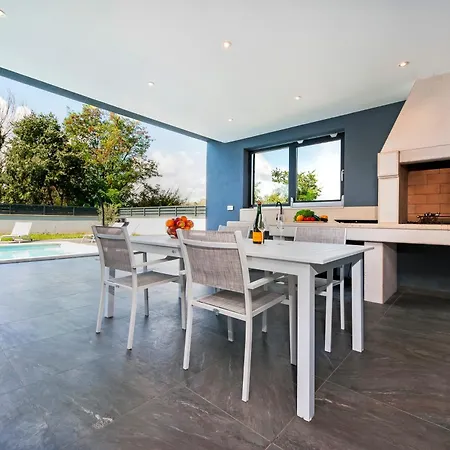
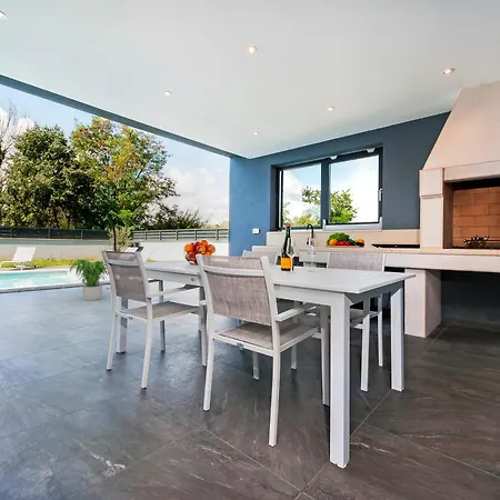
+ potted plant [68,258,109,301]
